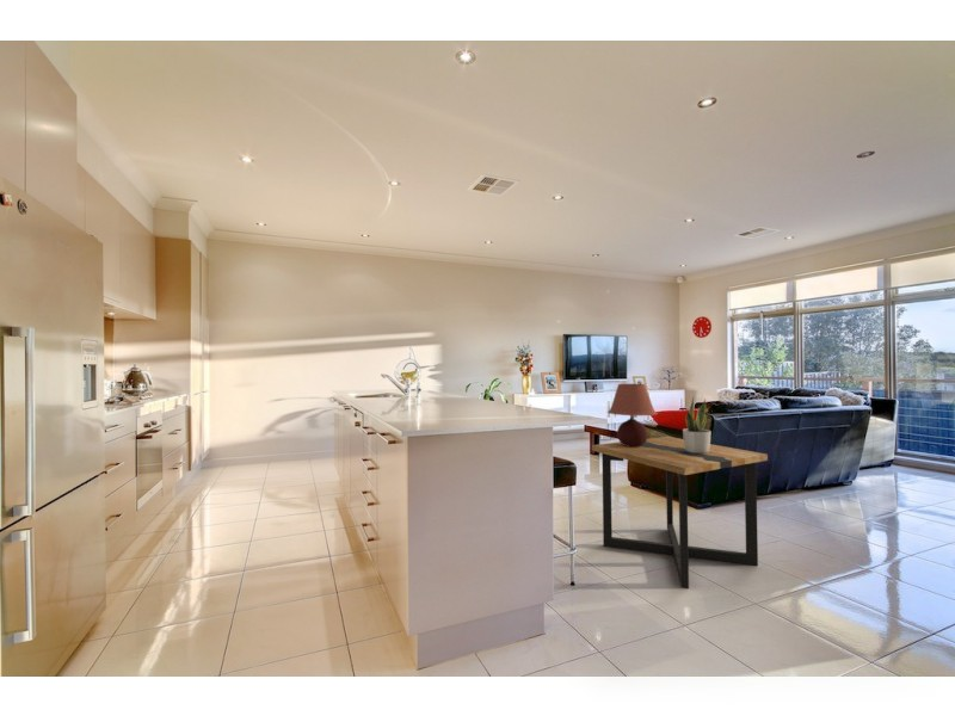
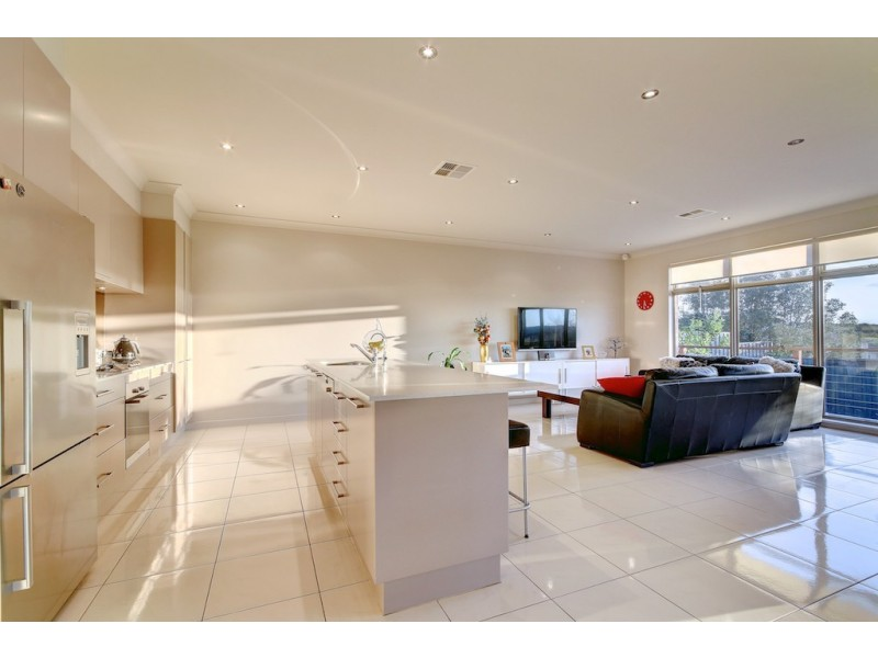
- potted plant [682,397,711,453]
- table lamp [606,383,659,446]
- side table [591,436,769,590]
